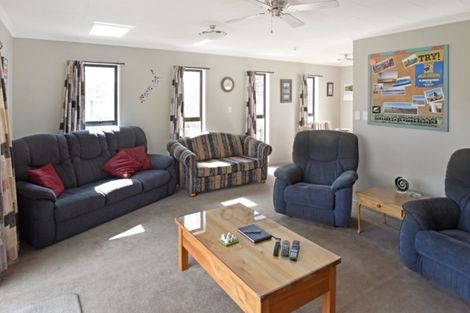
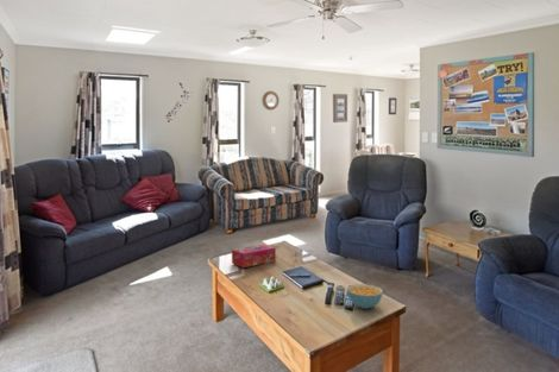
+ tissue box [231,244,277,269]
+ cereal bowl [346,283,384,310]
